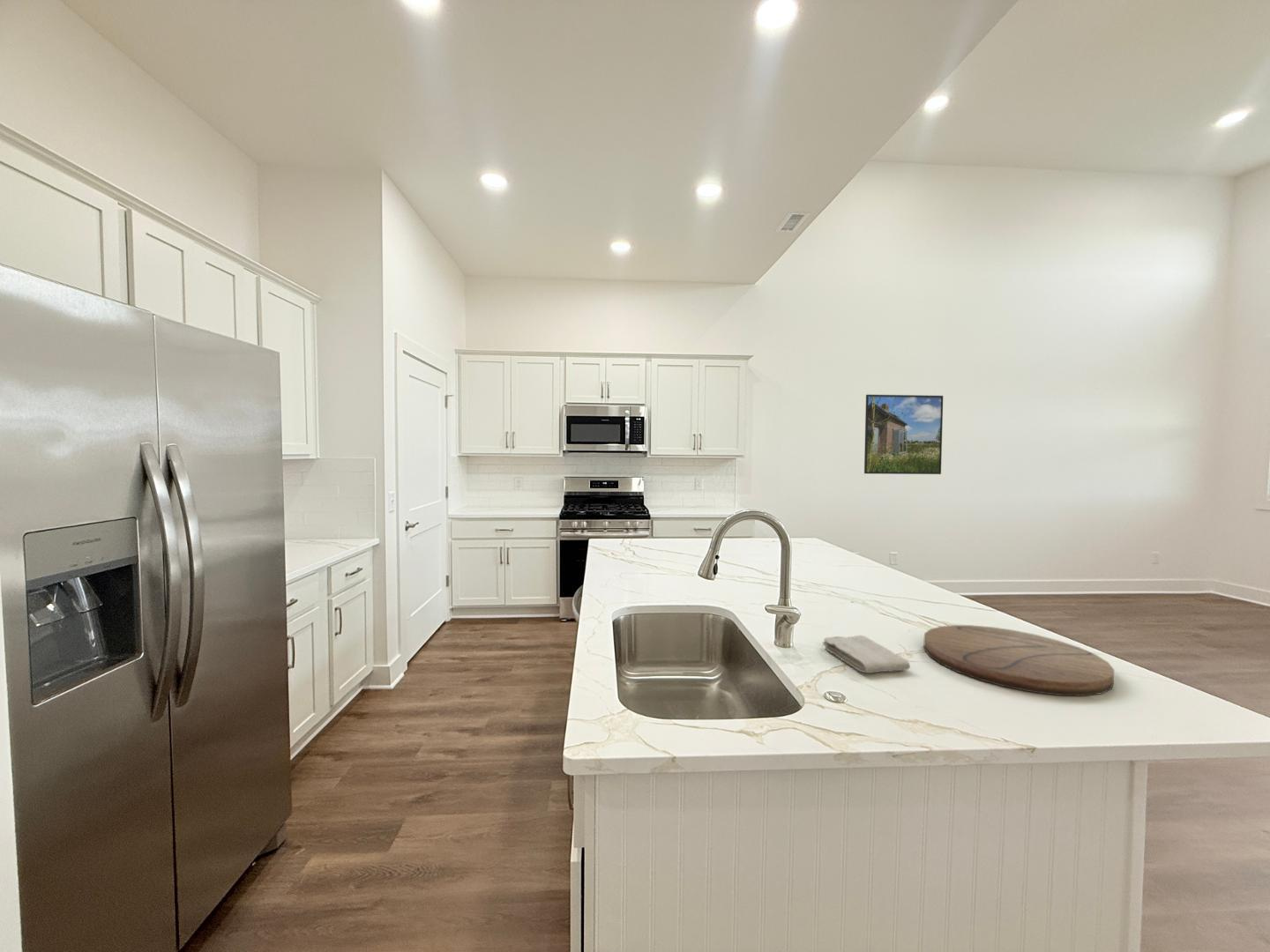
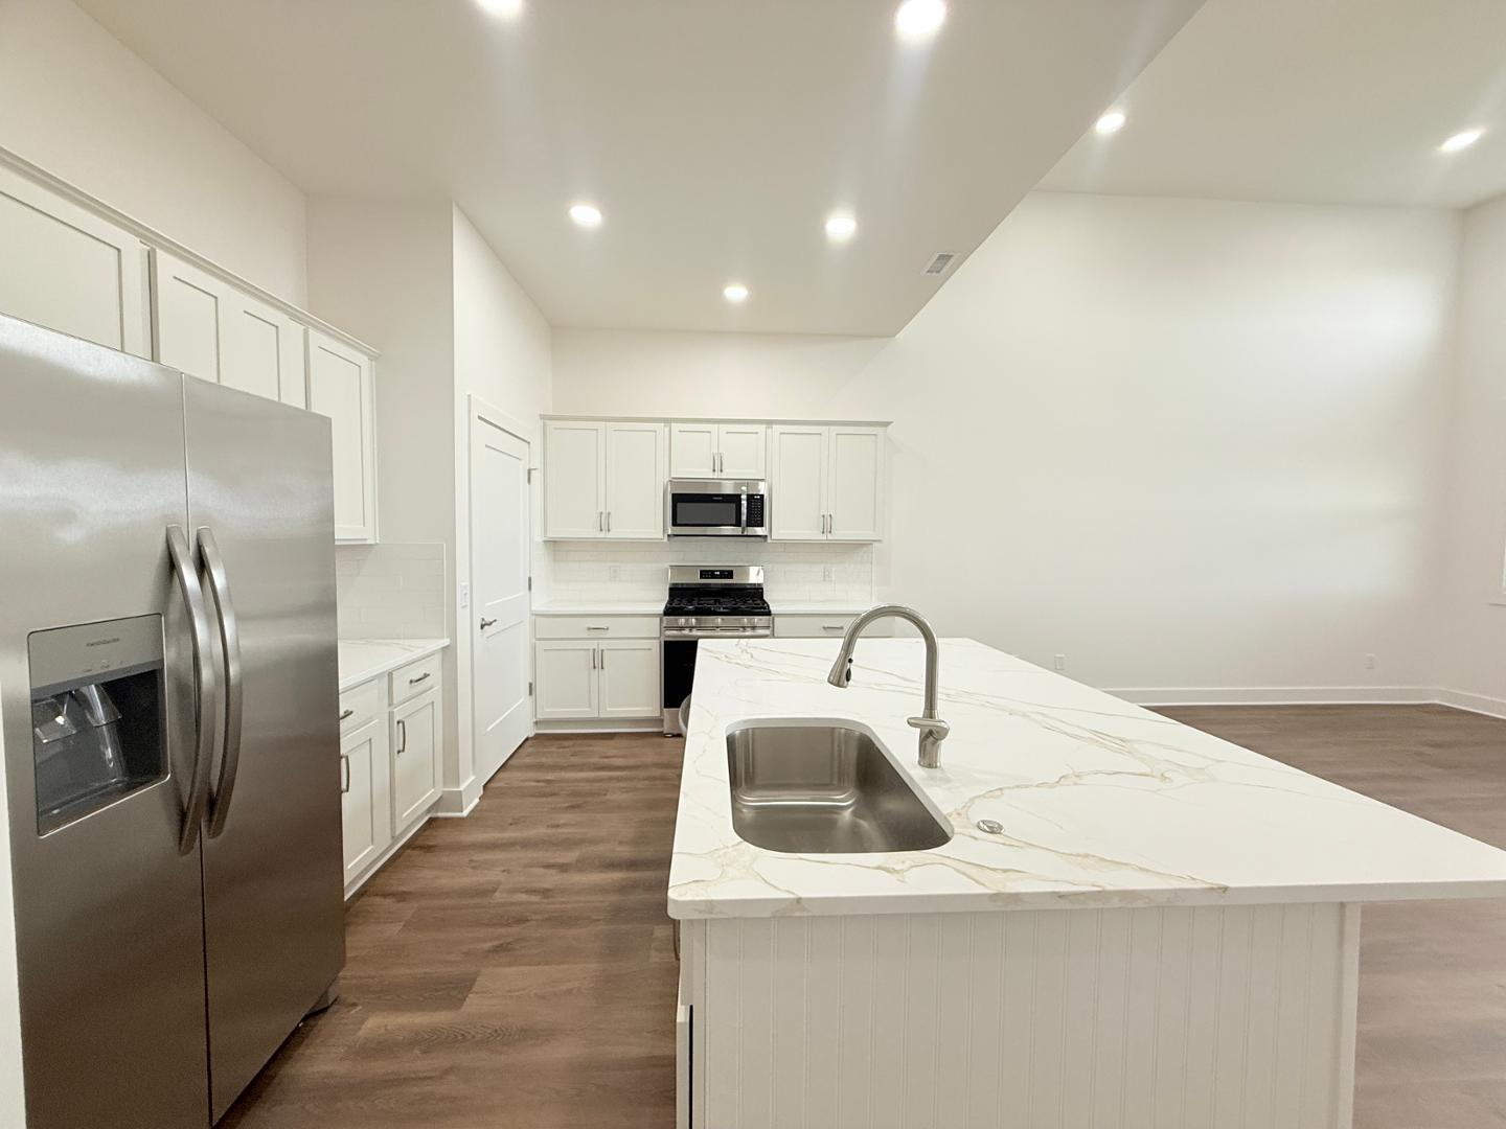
- cutting board [923,624,1115,696]
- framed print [863,394,944,475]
- washcloth [822,635,911,673]
